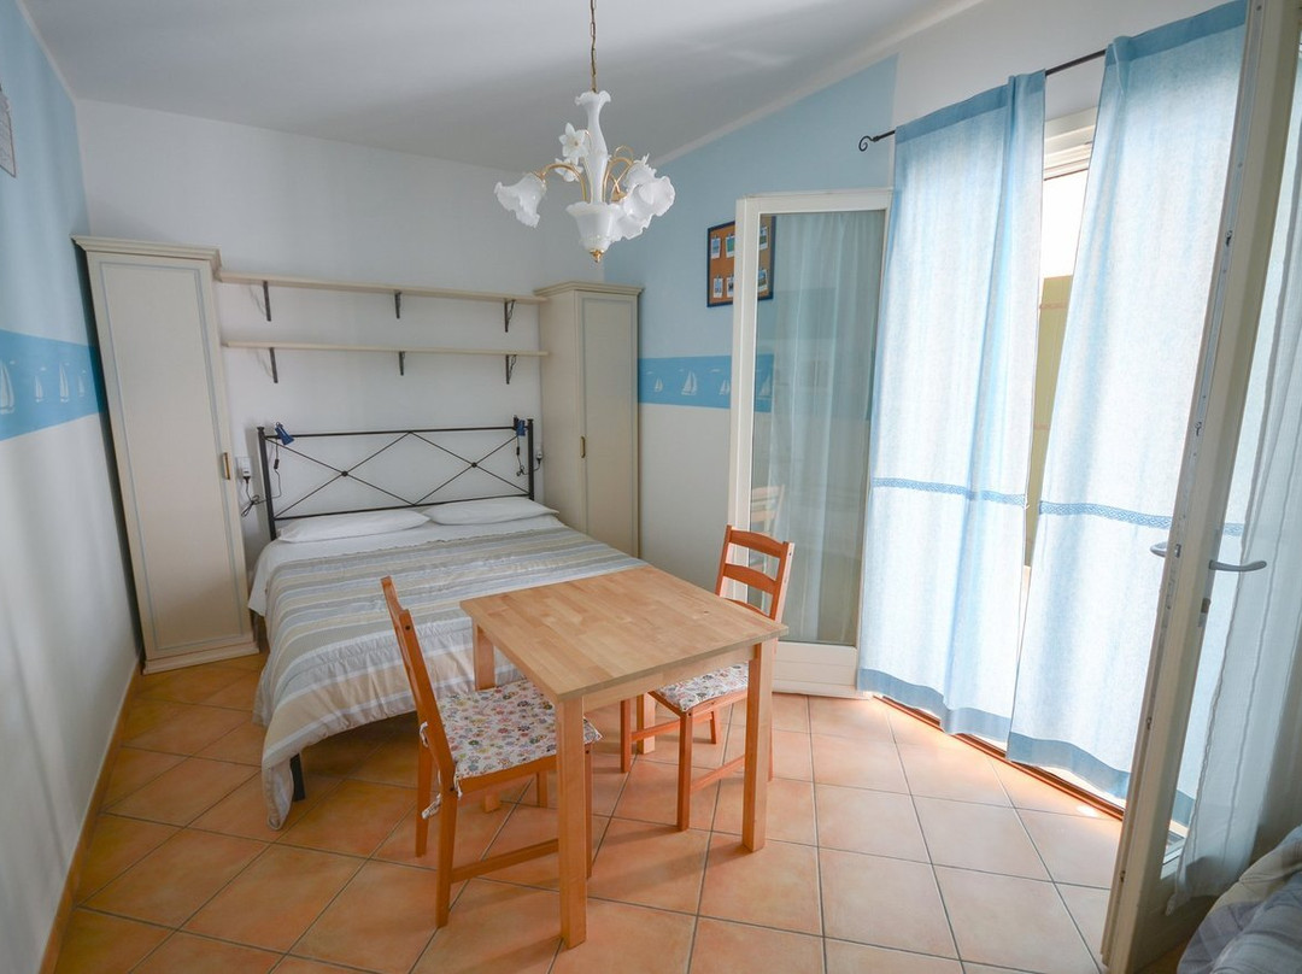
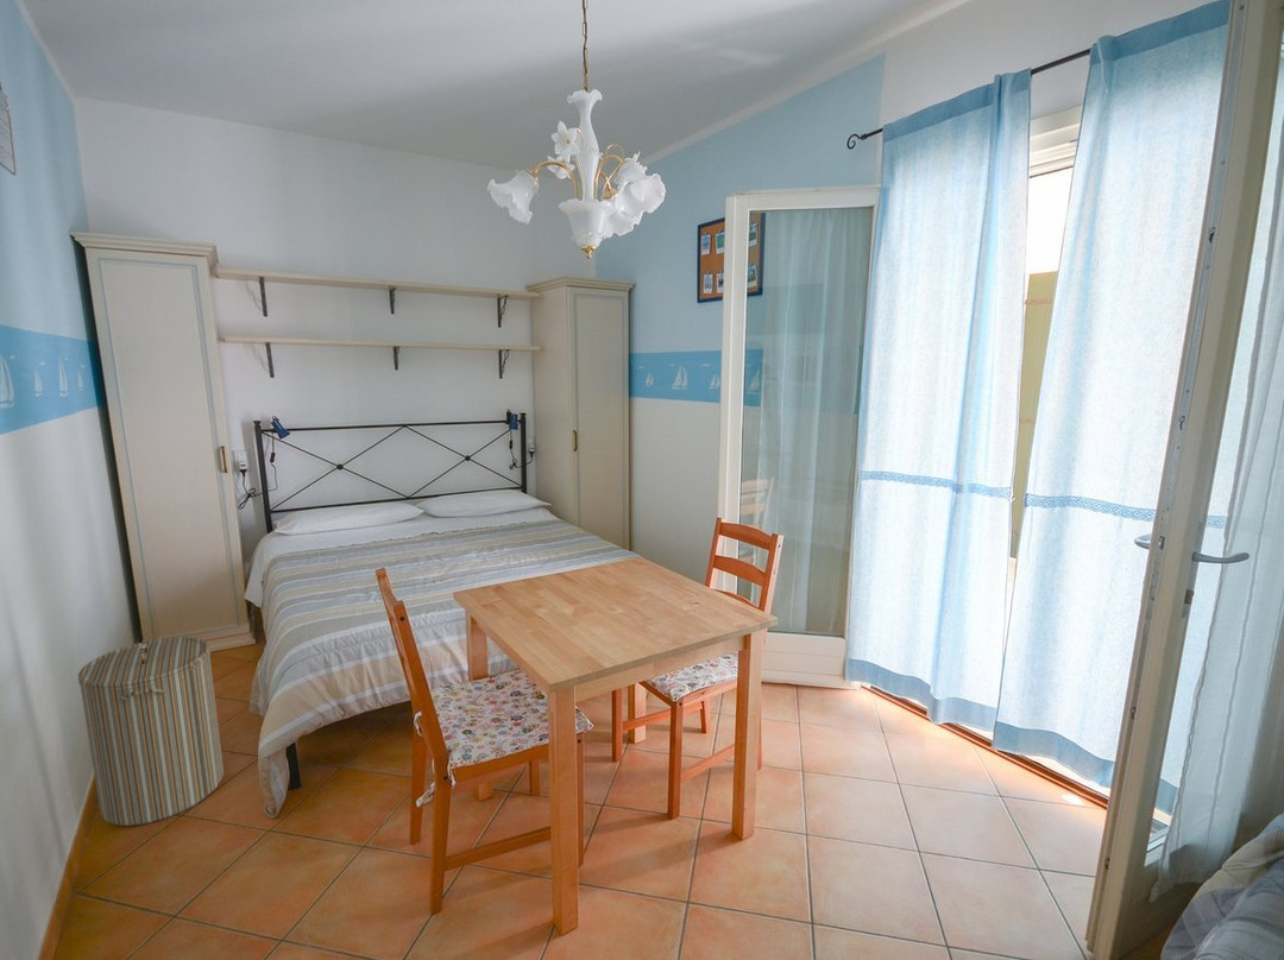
+ laundry hamper [77,634,225,827]
